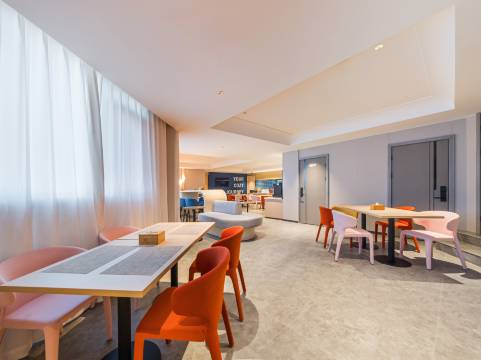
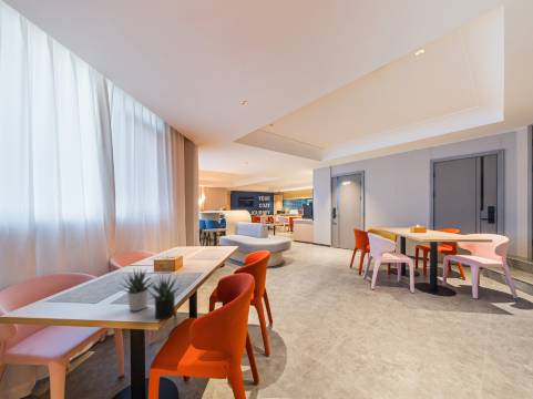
+ succulent plant [117,267,182,320]
